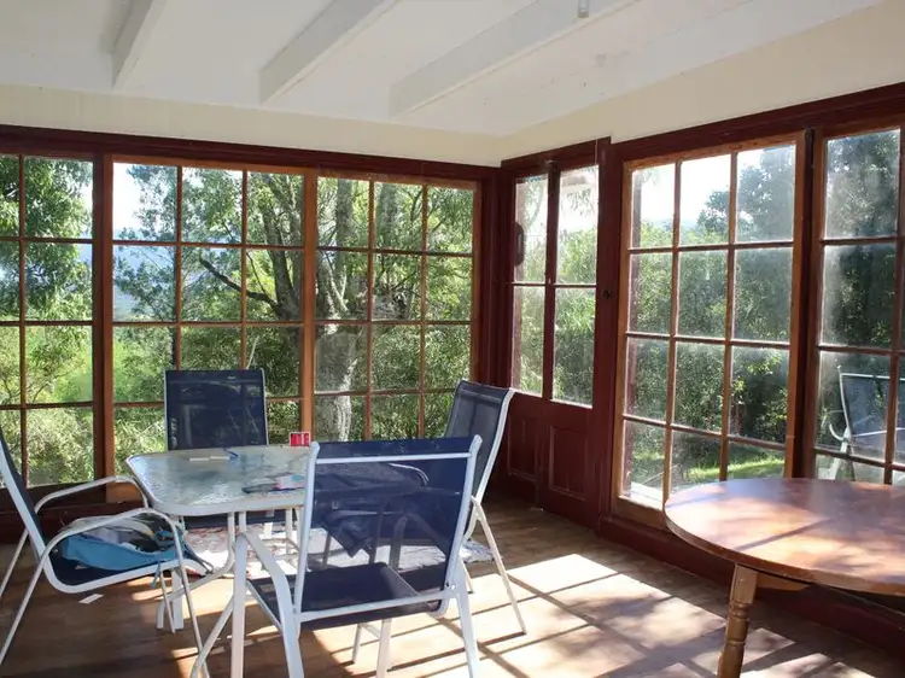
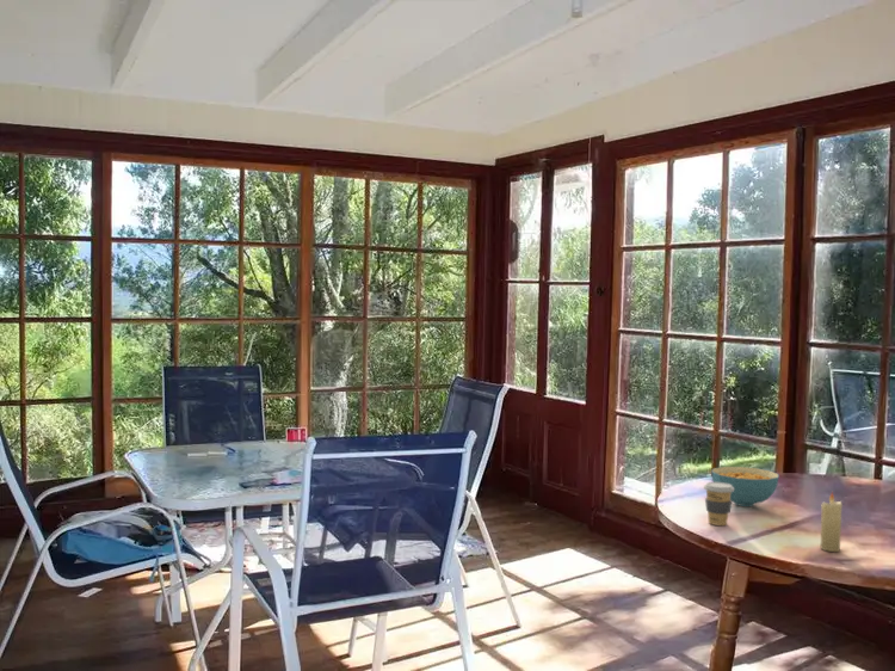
+ coffee cup [703,481,734,527]
+ candle [820,491,844,553]
+ cereal bowl [710,466,779,507]
